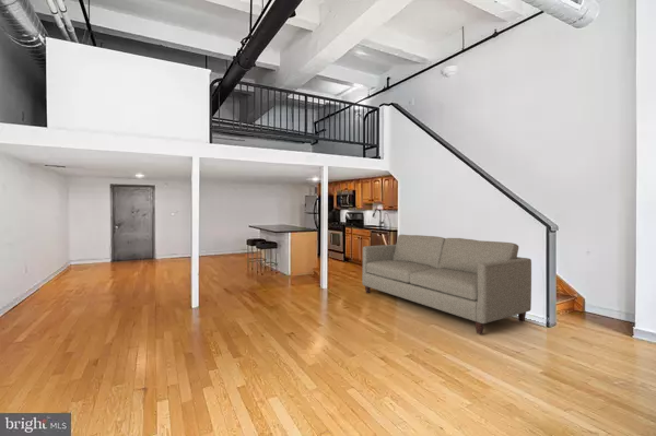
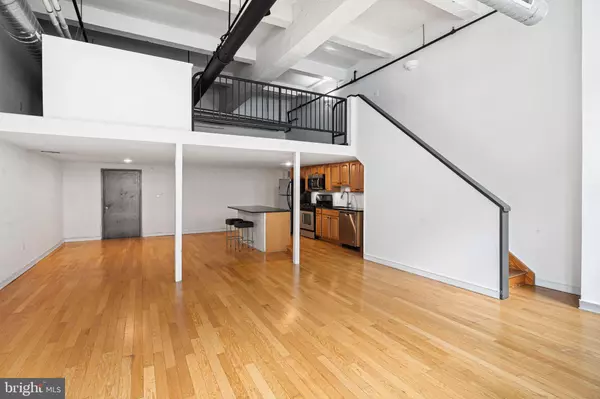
- sofa [361,234,532,335]
